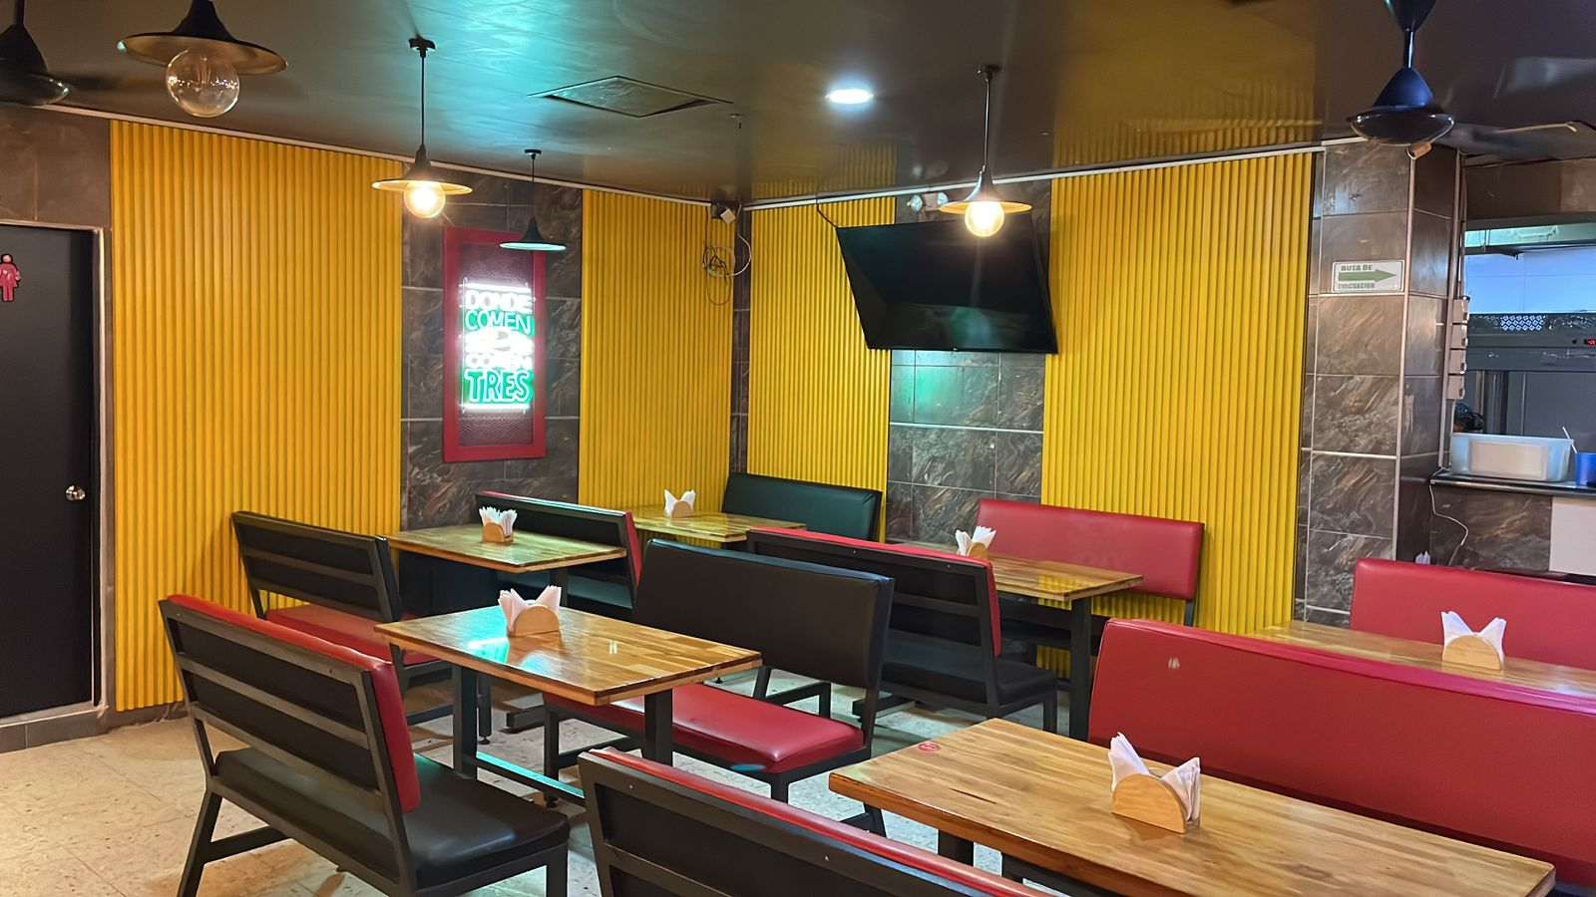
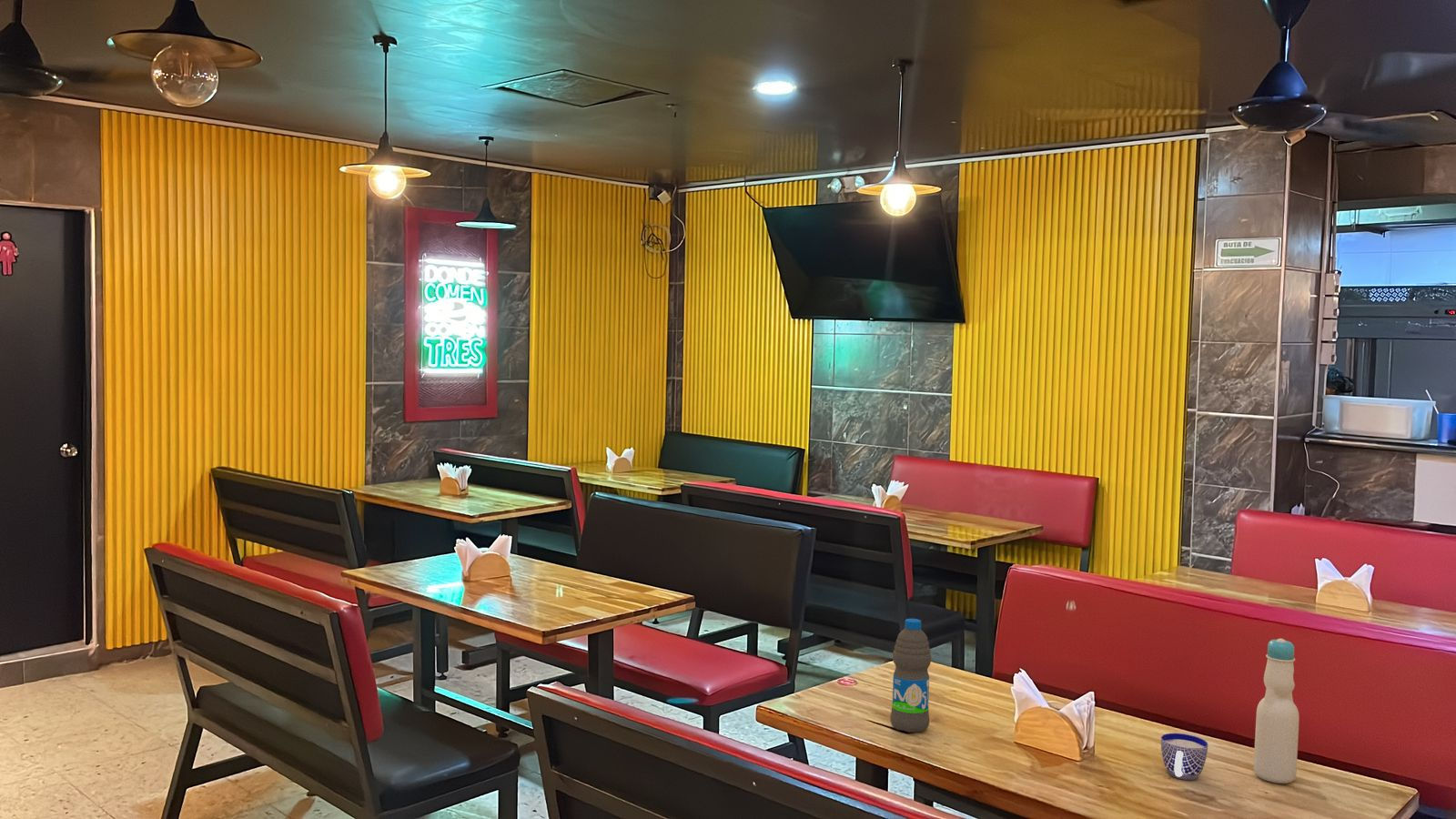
+ bottle [1253,638,1300,784]
+ cup [1160,733,1209,781]
+ water bottle [889,618,932,733]
